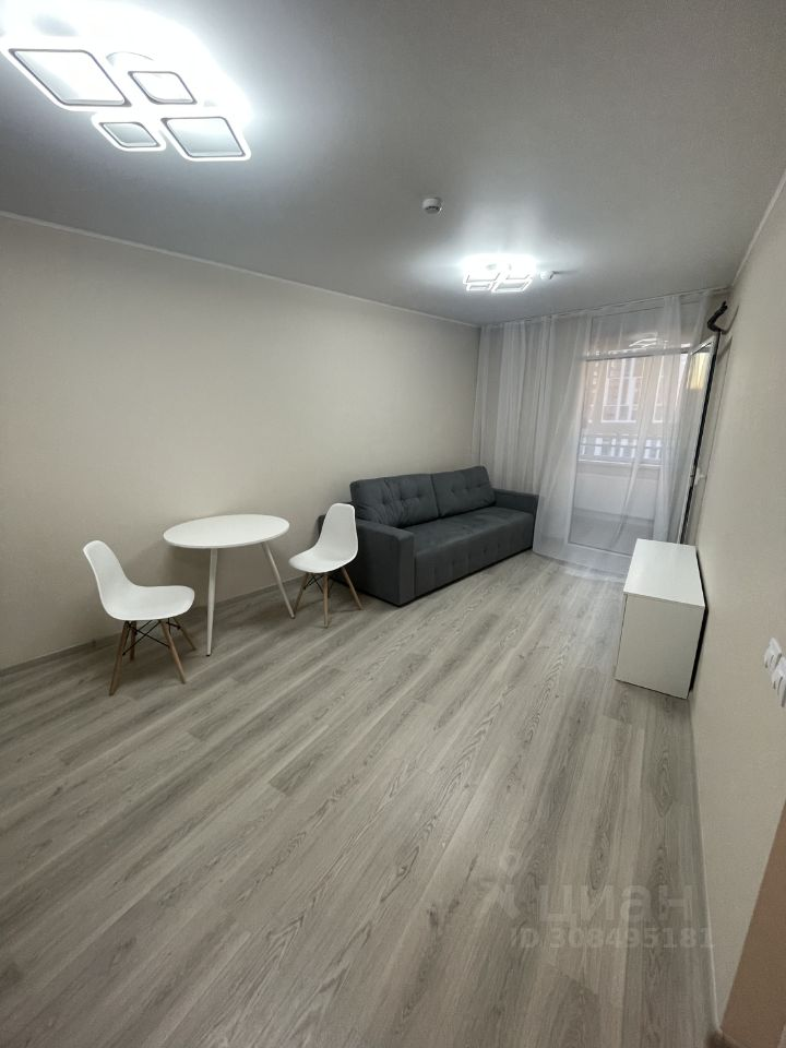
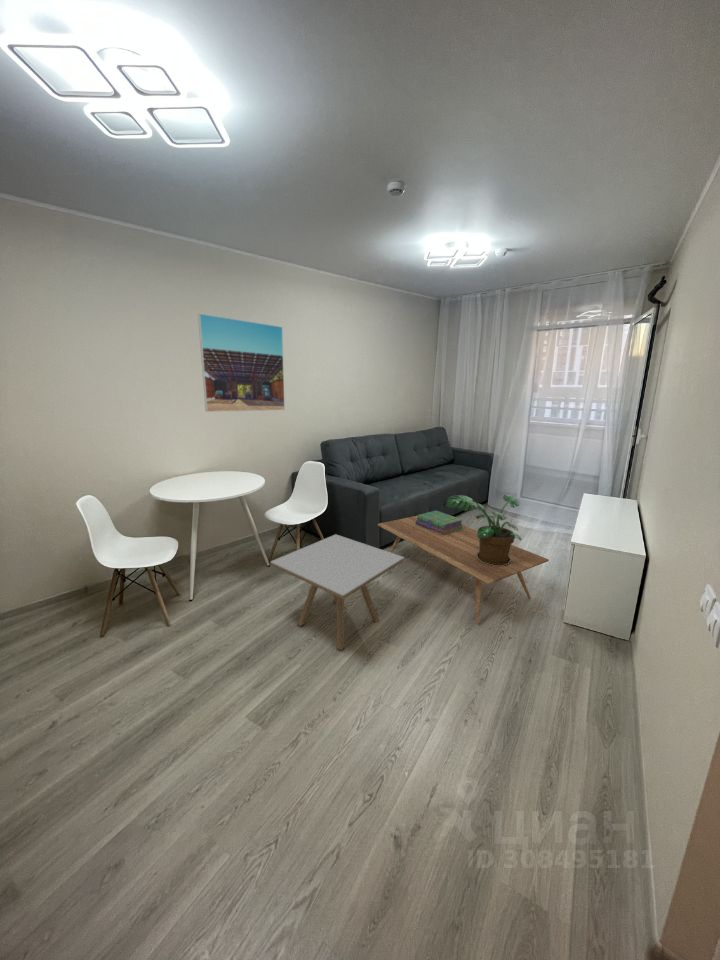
+ side table [270,533,405,651]
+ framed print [197,312,286,413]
+ stack of books [416,510,464,535]
+ coffee table [376,515,550,624]
+ potted plant [445,493,523,566]
